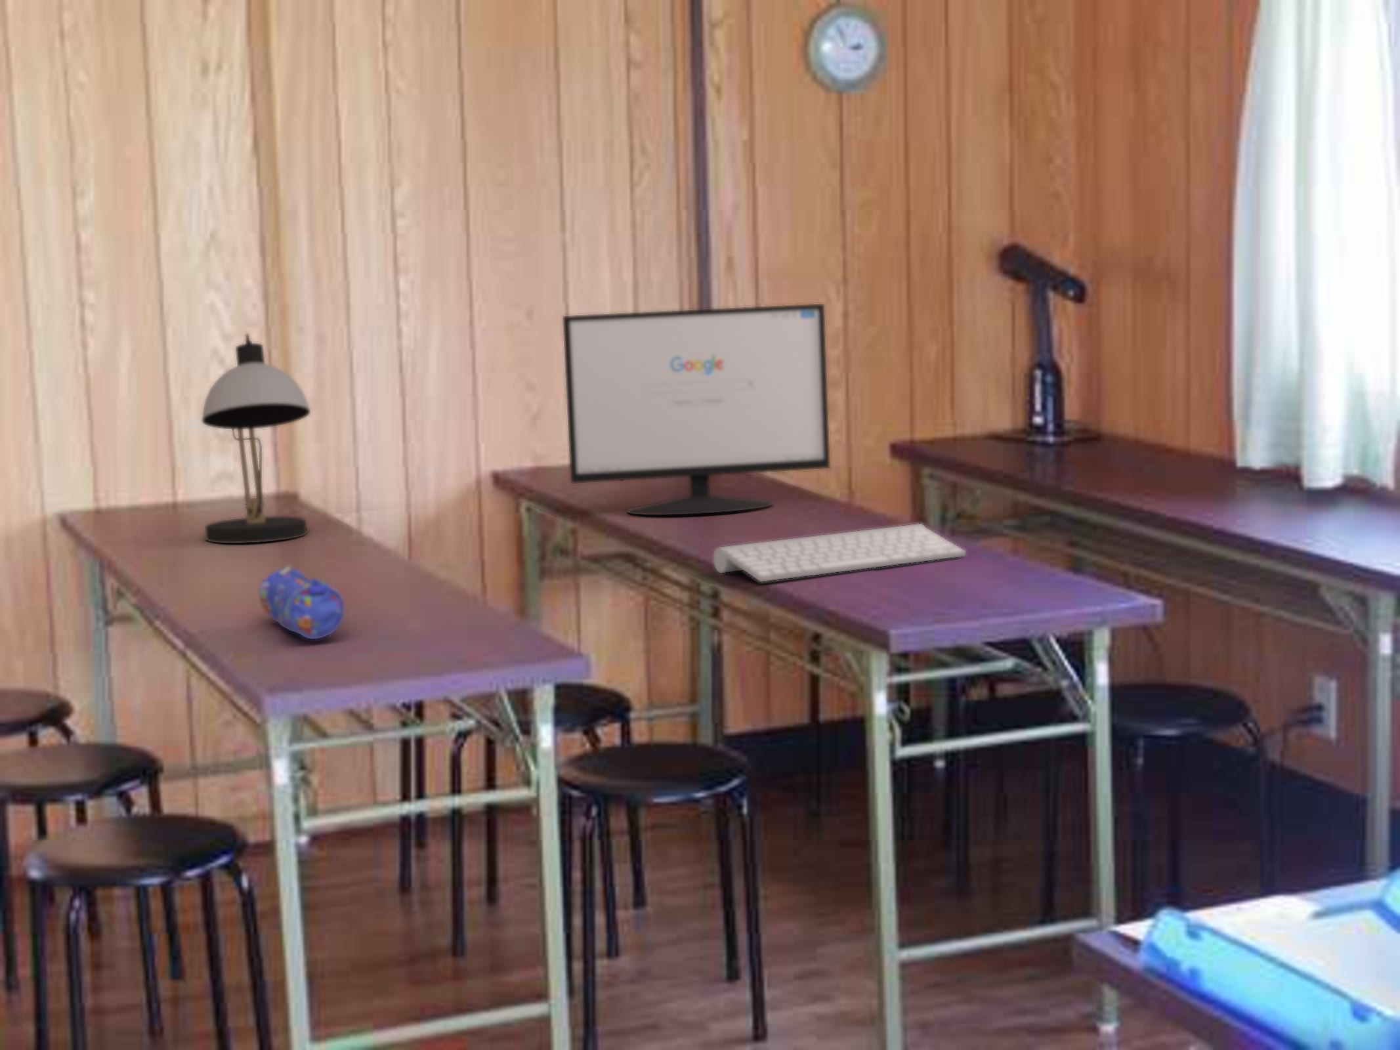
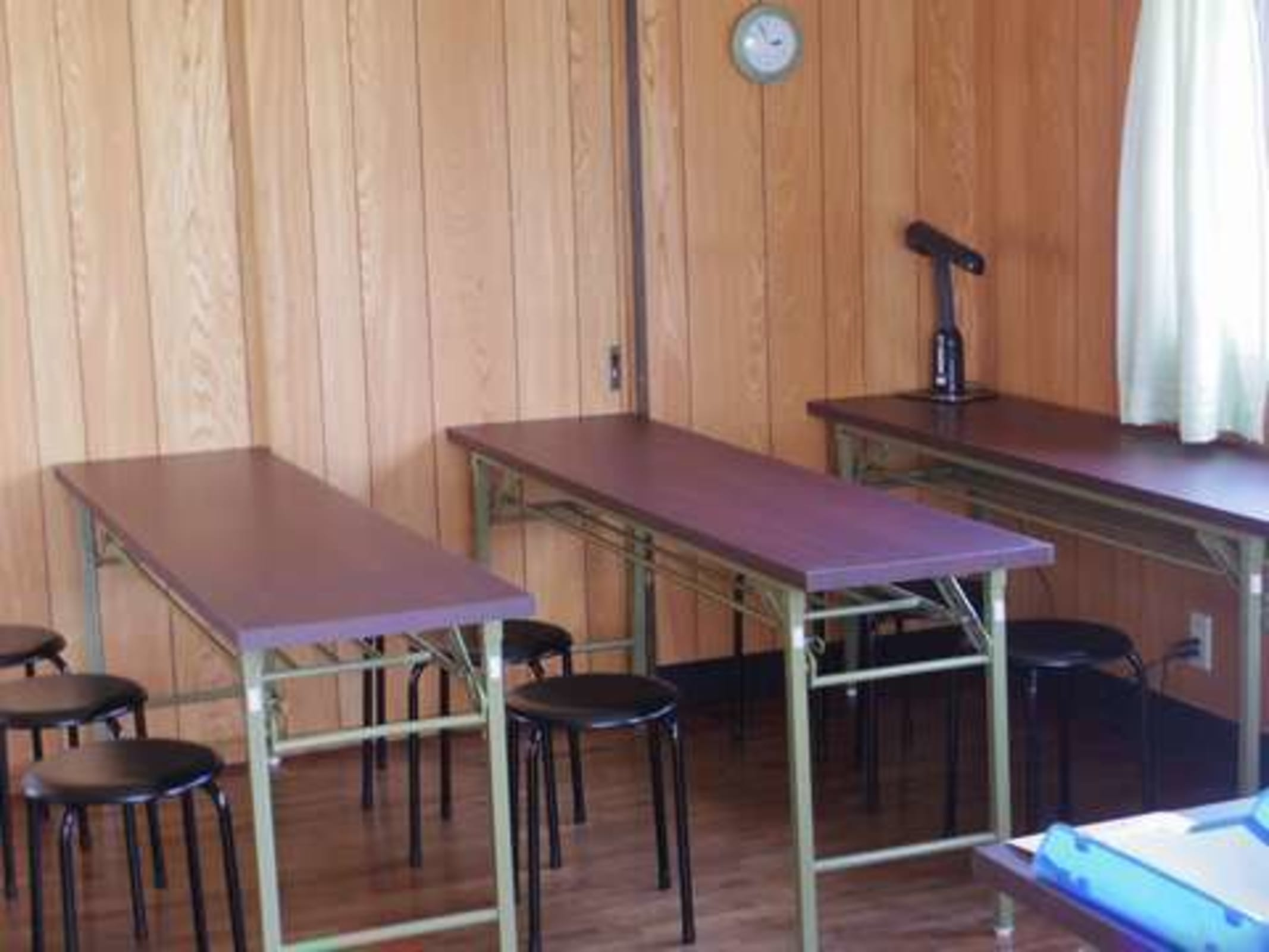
- pencil case [258,565,344,640]
- desk lamp [201,333,311,544]
- computer monitor [562,303,831,516]
- keyboard [713,523,966,582]
